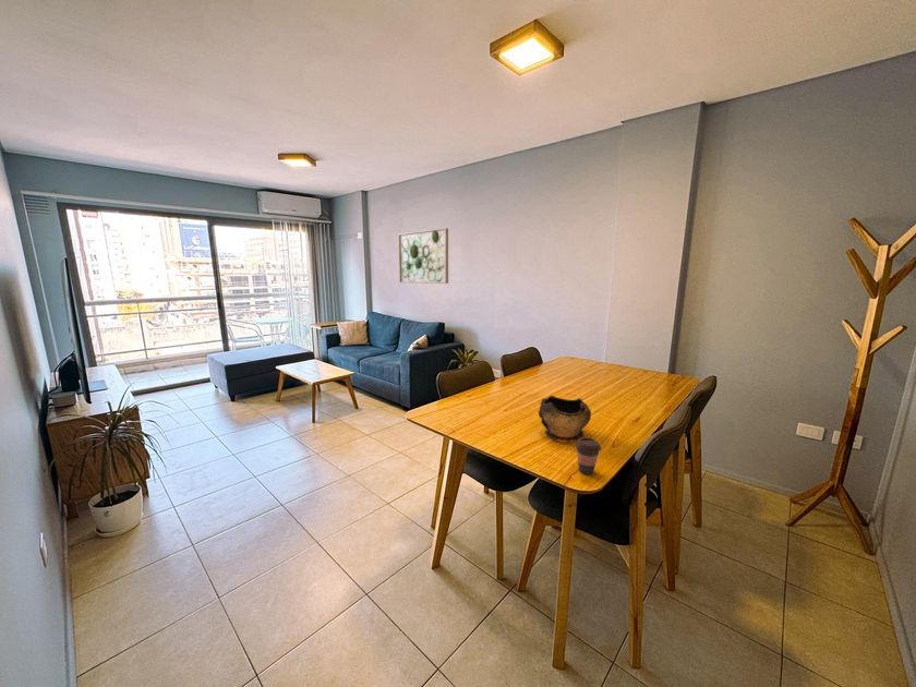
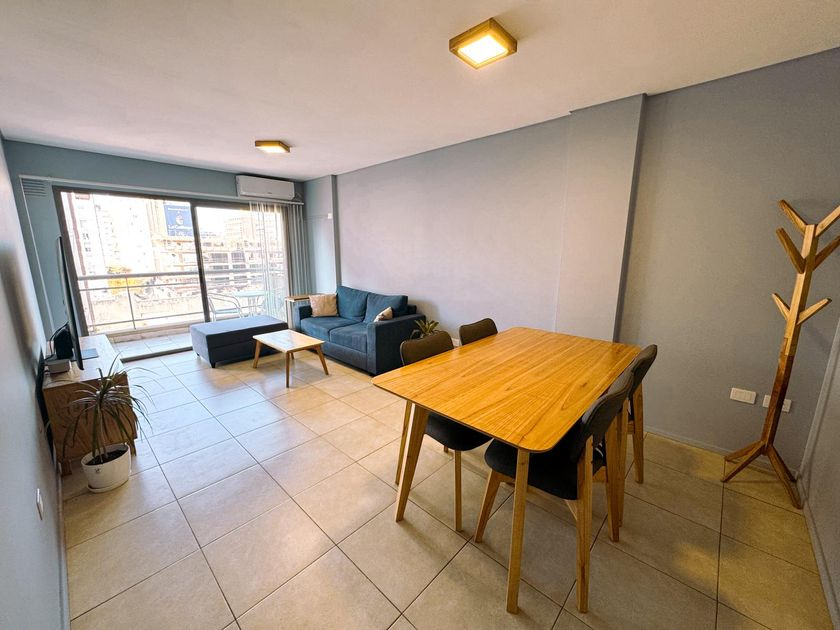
- coffee cup [574,436,602,475]
- wall art [397,227,449,285]
- decorative bowl [538,395,592,442]
